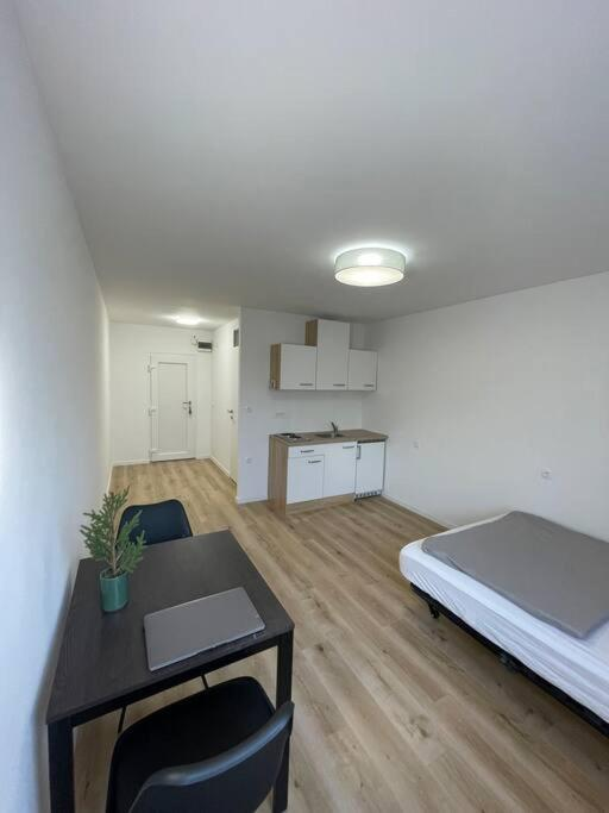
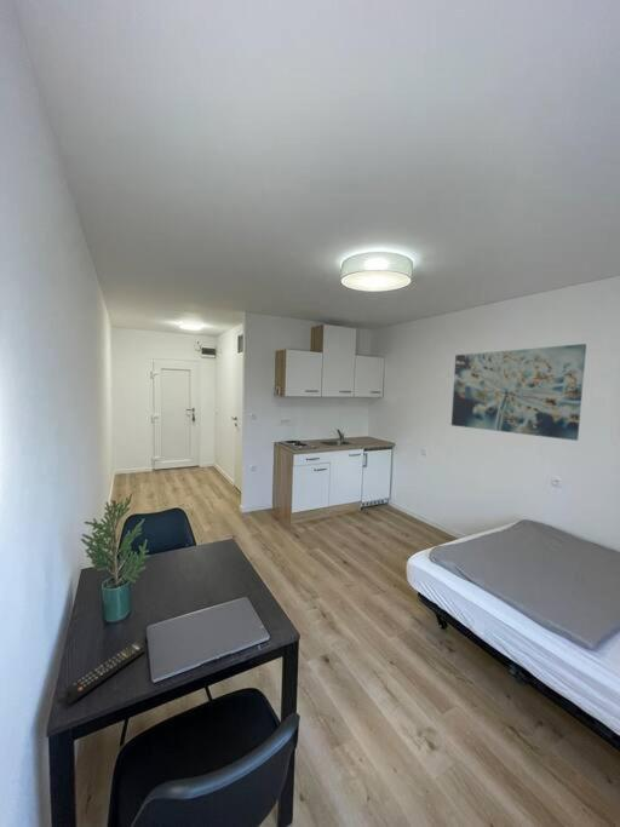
+ wall art [450,343,587,442]
+ remote control [63,642,148,705]
